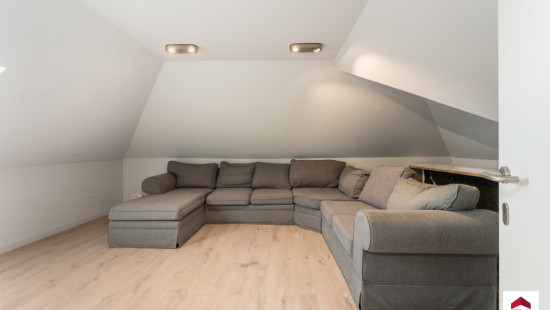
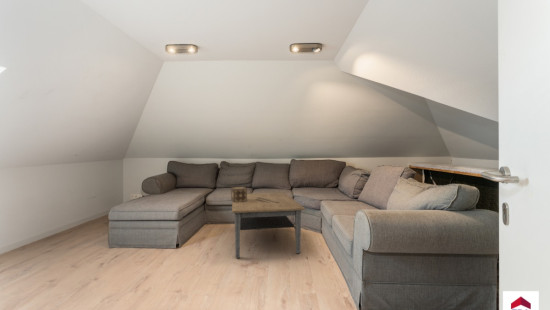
+ coffee table [231,192,306,259]
+ decorative box [230,186,248,203]
